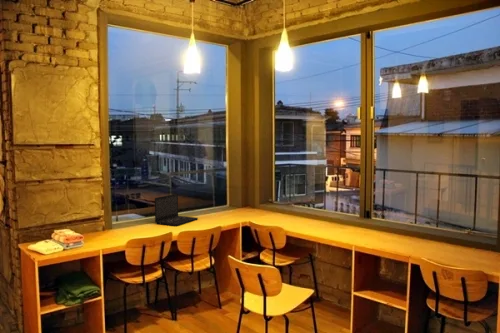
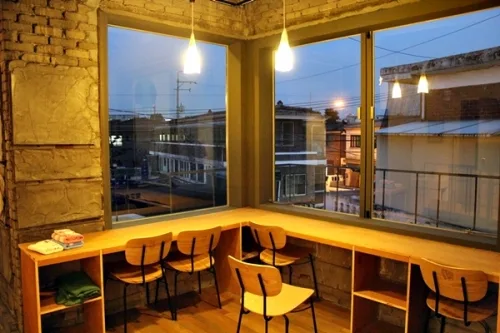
- laptop [154,193,199,227]
